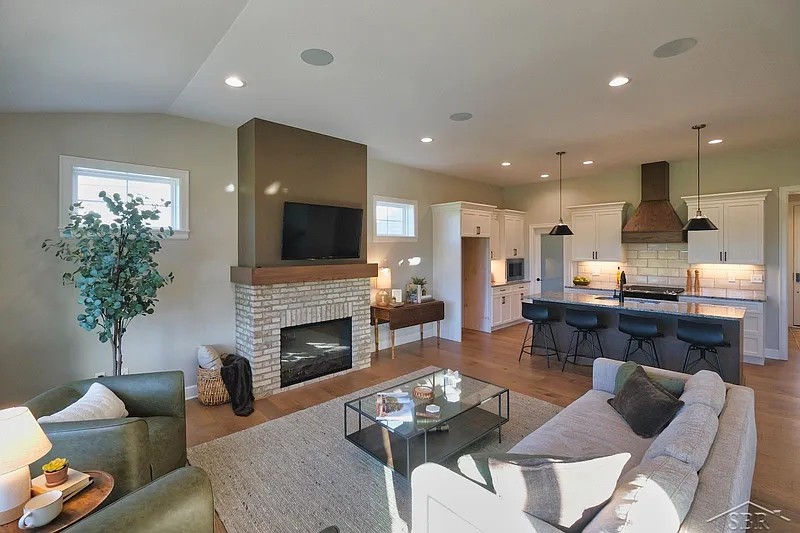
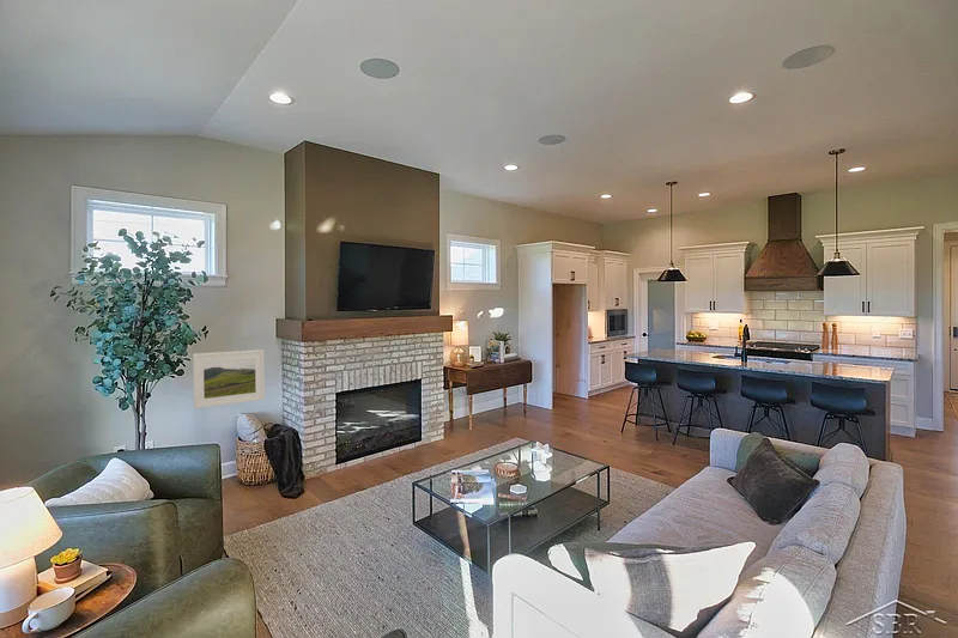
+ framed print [192,348,266,409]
